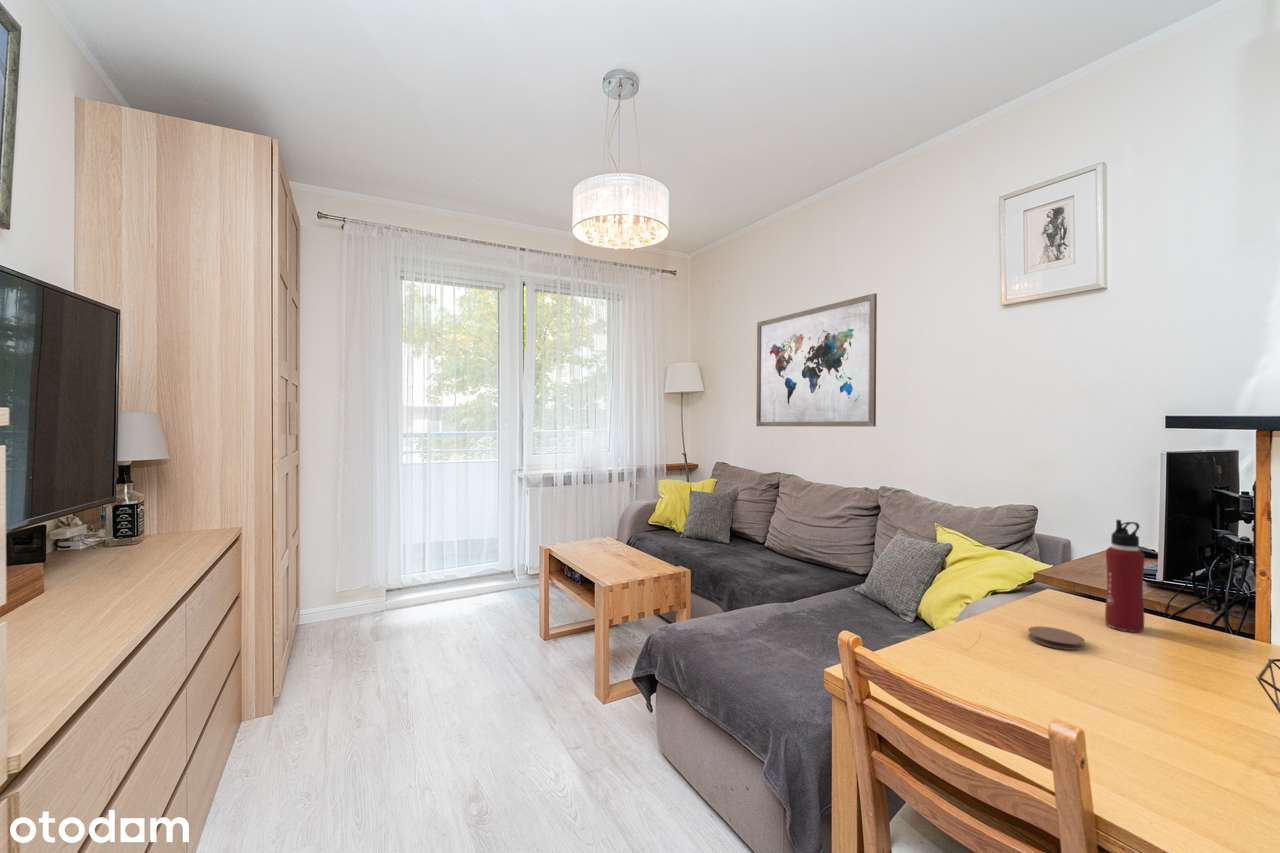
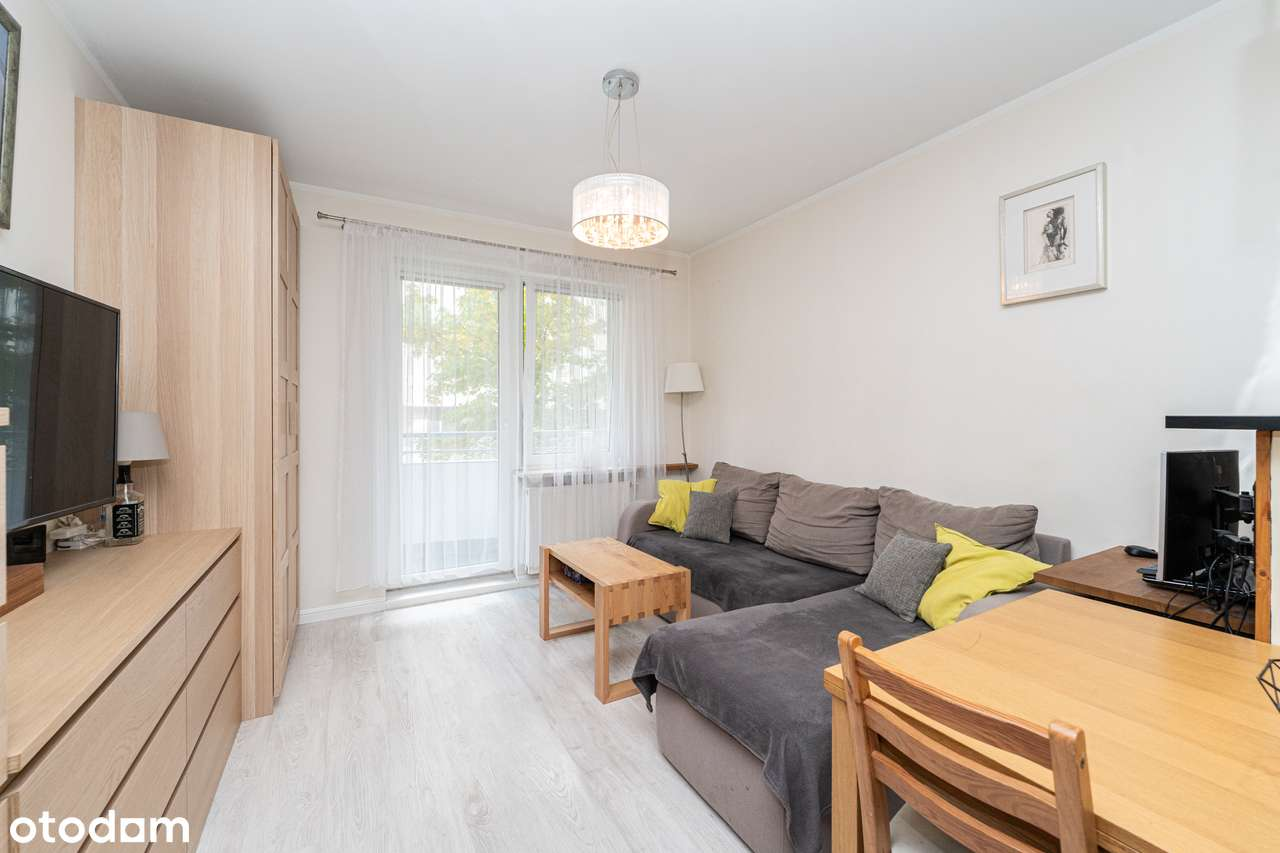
- coaster [1027,625,1085,651]
- water bottle [1104,519,1146,633]
- wall art [755,292,878,428]
